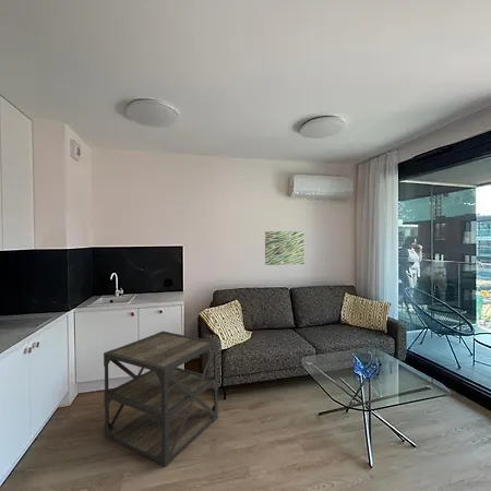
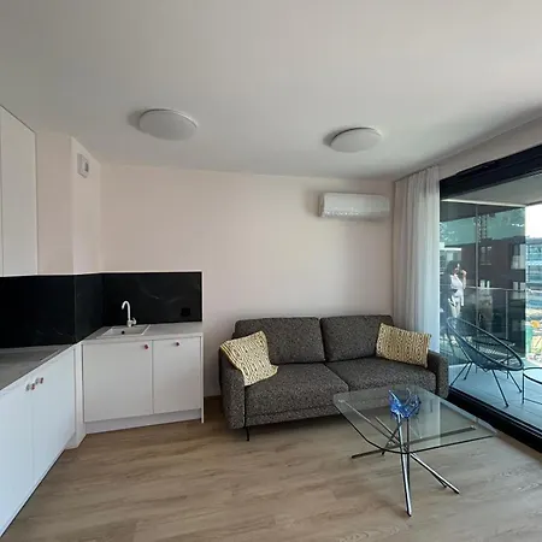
- side table [103,330,219,468]
- wall art [264,230,306,266]
